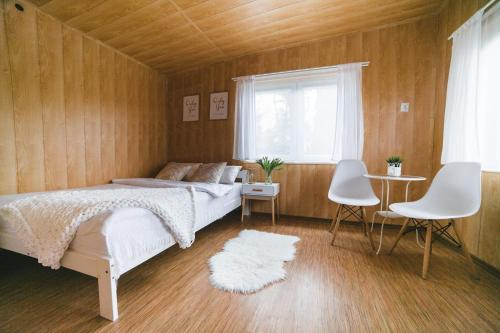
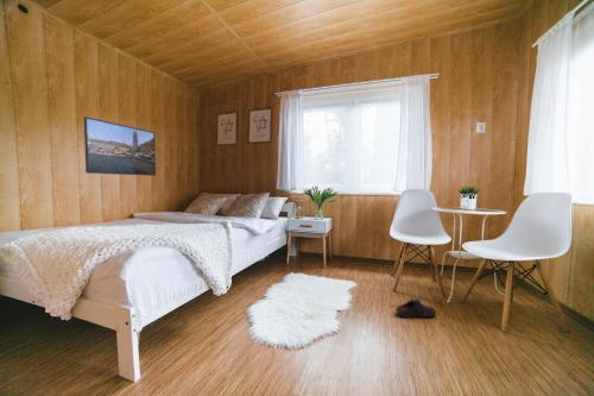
+ shoe [394,295,437,319]
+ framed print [83,115,157,177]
